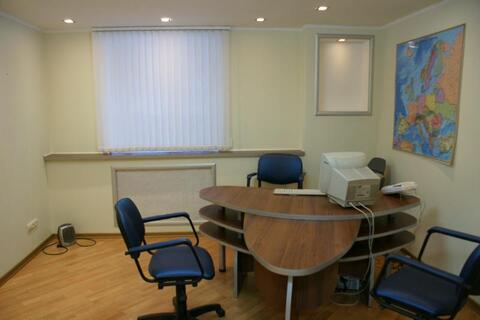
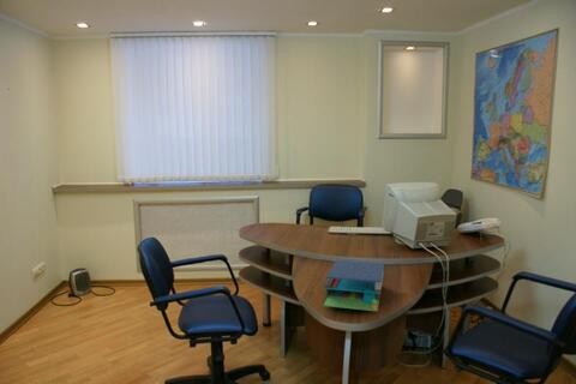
+ binder [323,258,385,312]
